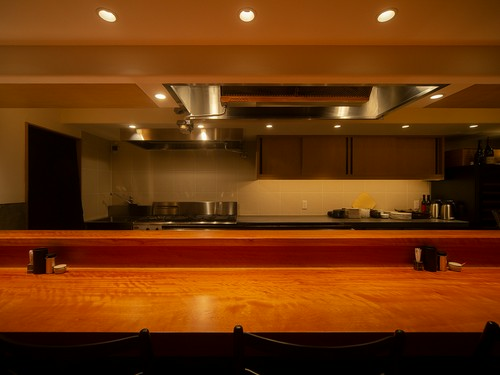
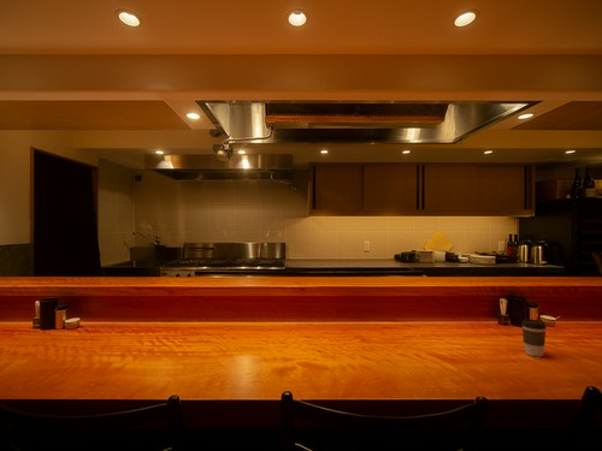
+ coffee cup [520,318,548,358]
